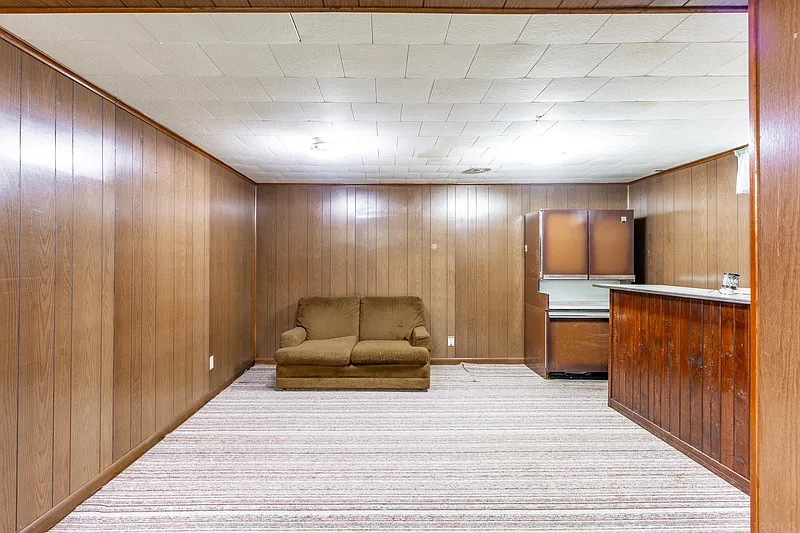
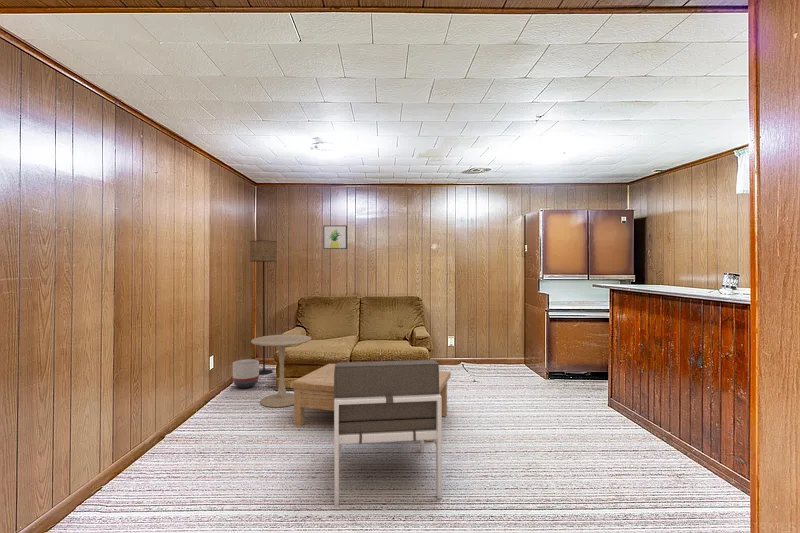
+ side table [250,333,312,408]
+ chair [333,359,443,506]
+ wall art [322,224,348,250]
+ planter [232,358,260,389]
+ coffee table [290,363,452,442]
+ floor lamp [249,240,278,375]
